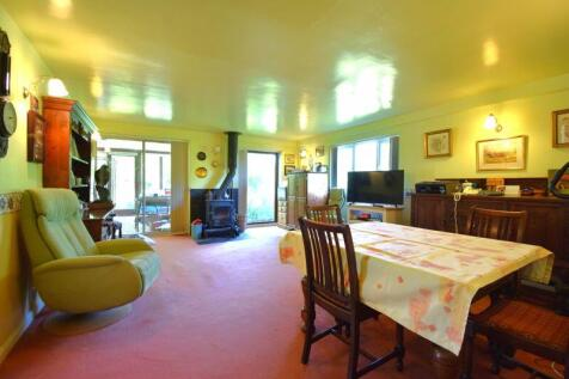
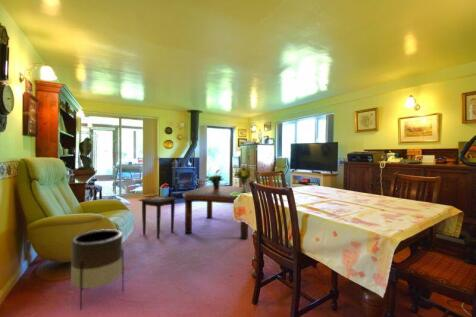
+ side table [138,195,179,239]
+ bouquet [230,164,254,197]
+ planter [70,228,125,311]
+ potted plant [204,169,224,190]
+ coffee table [182,185,251,240]
